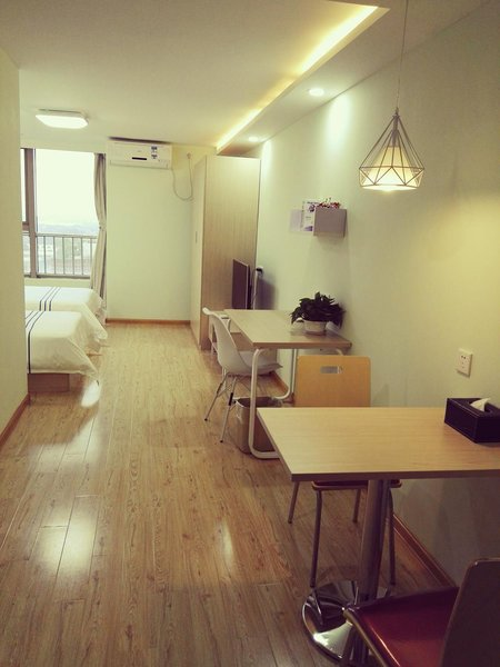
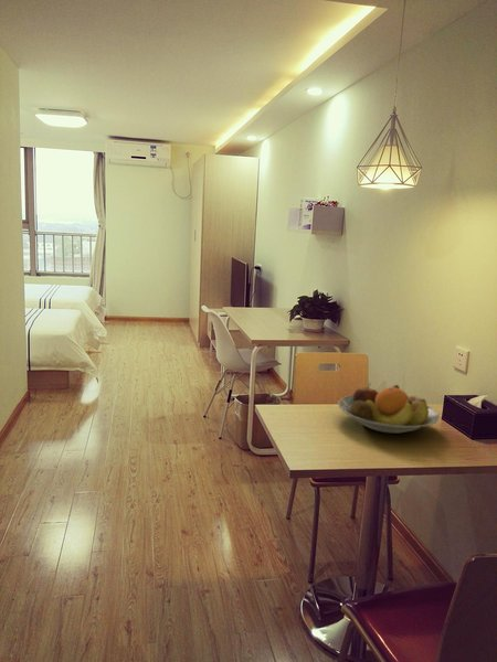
+ fruit bowl [337,382,441,435]
